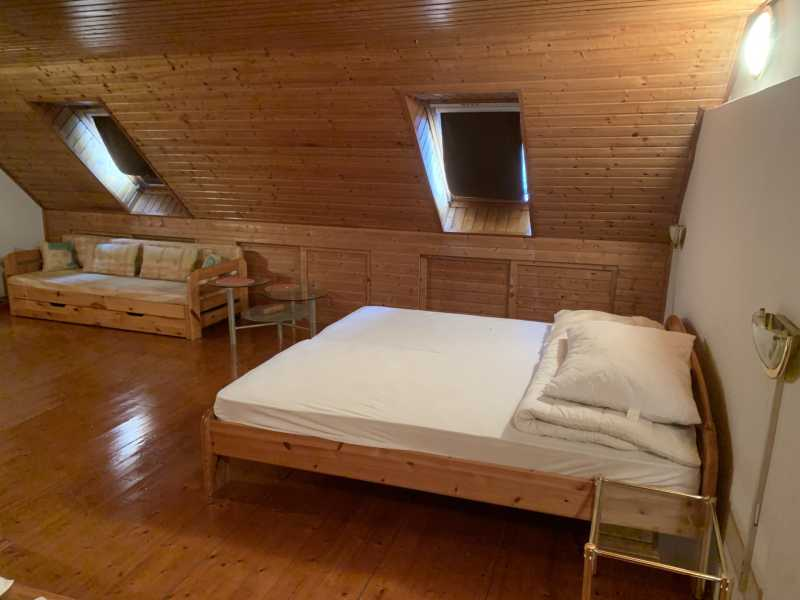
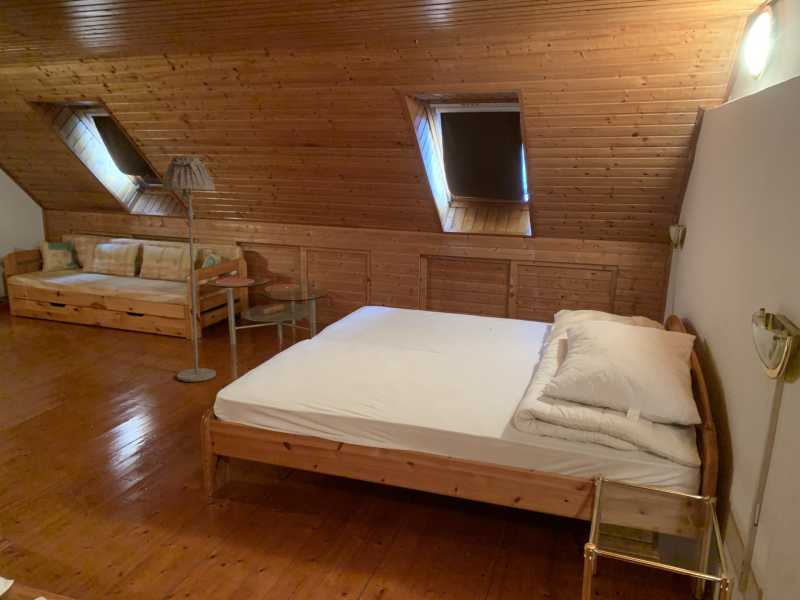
+ floor lamp [161,155,217,383]
